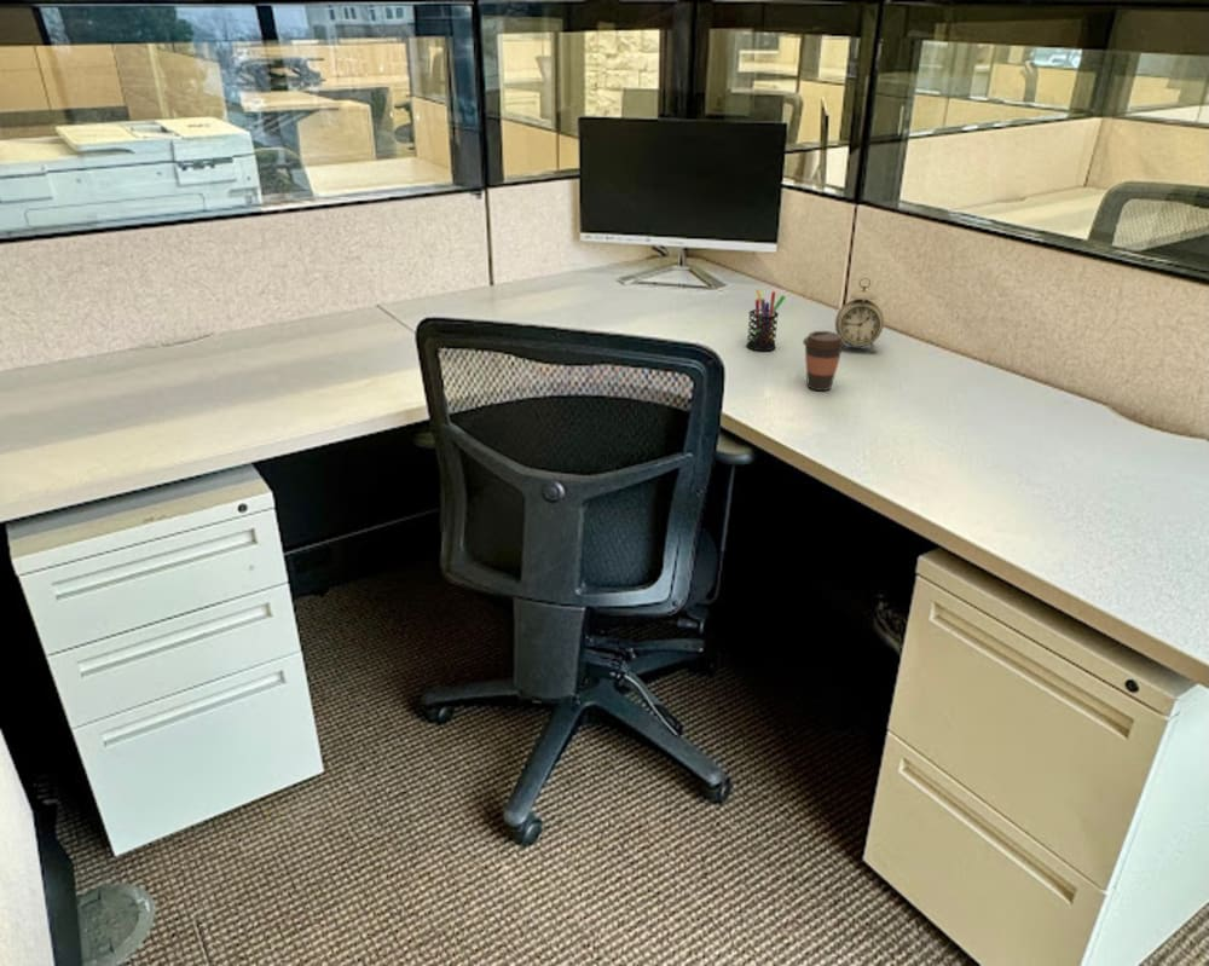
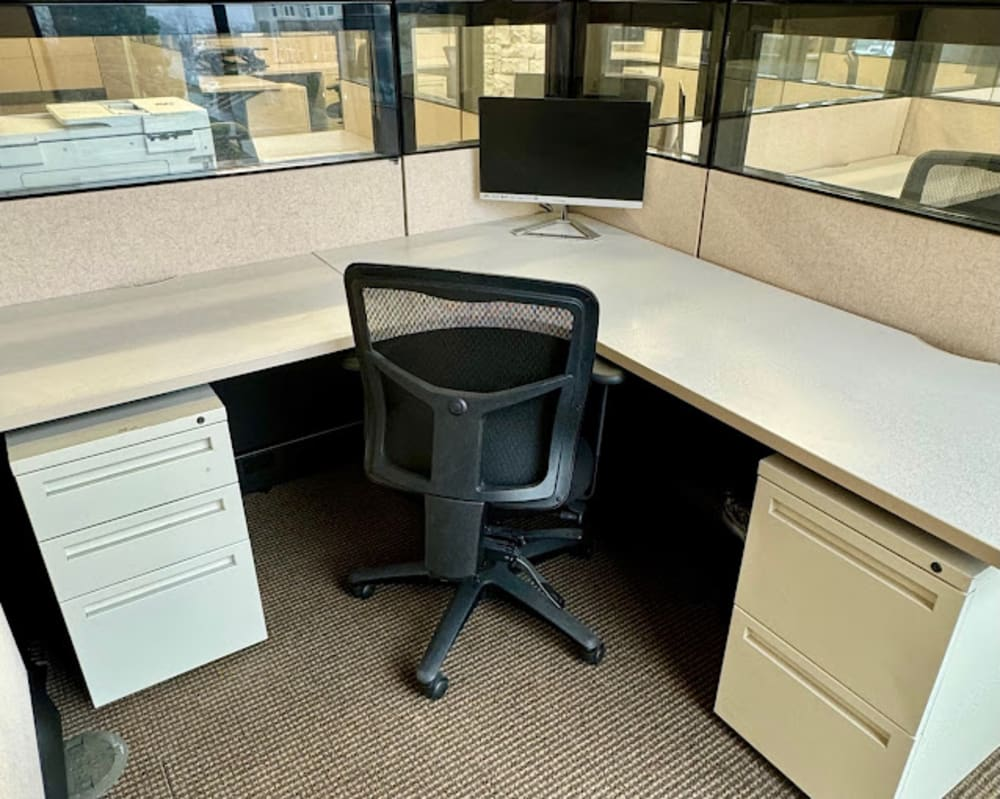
- pen holder [745,288,786,352]
- alarm clock [834,277,885,353]
- coffee cup [802,330,846,392]
